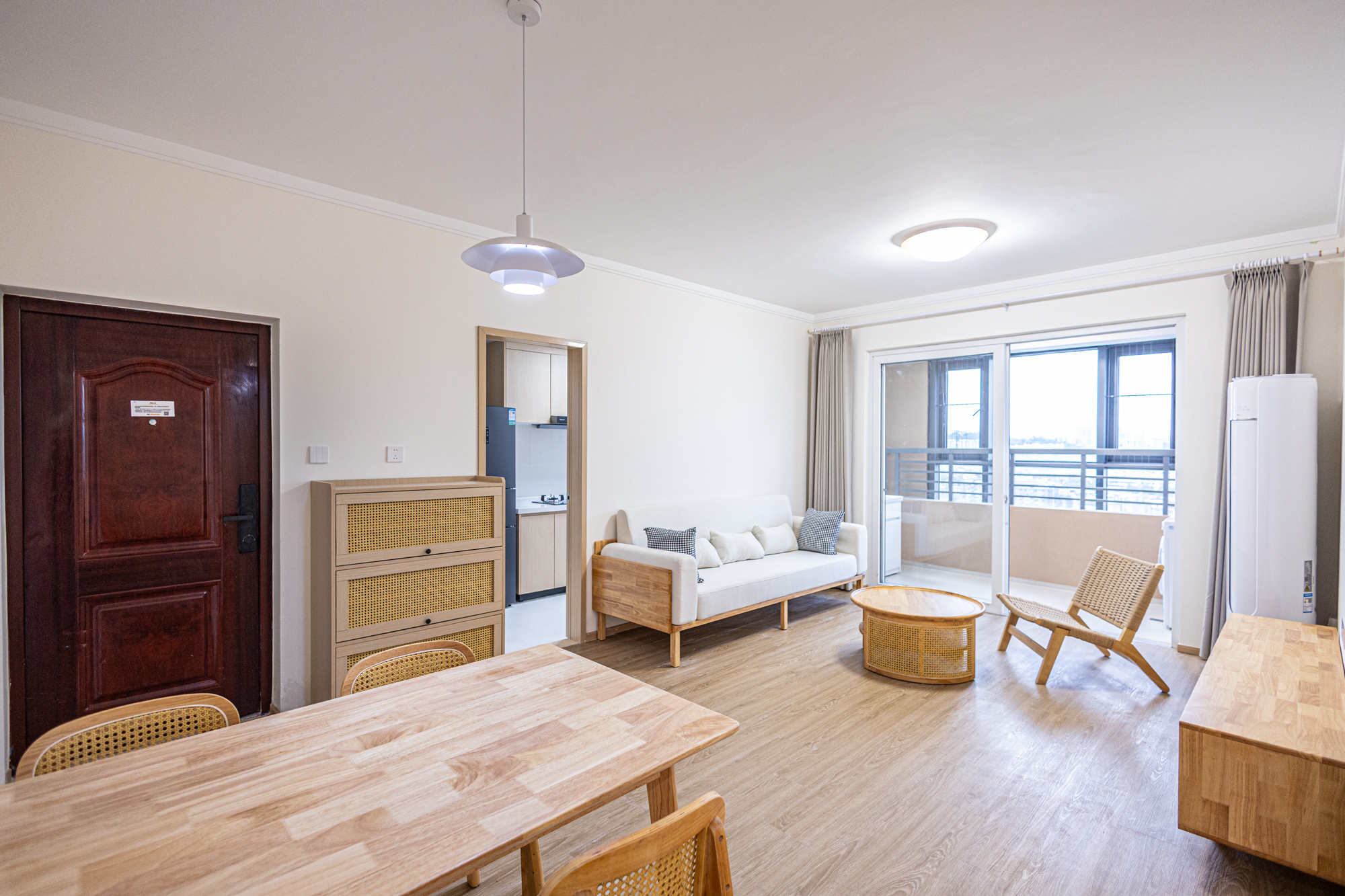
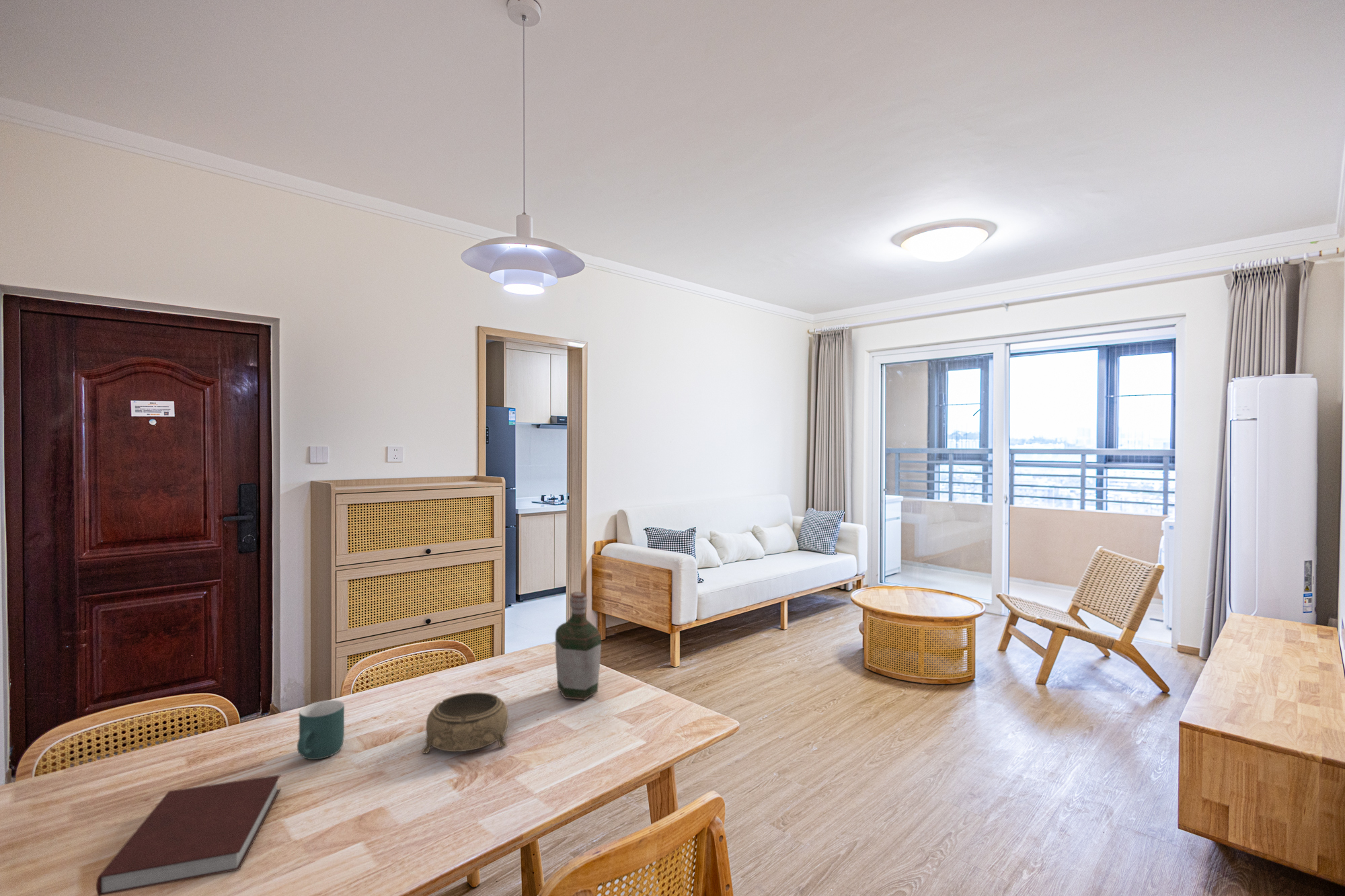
+ decorative bowl [421,692,509,754]
+ notebook [95,774,281,896]
+ mug [297,700,345,760]
+ bottle [555,591,602,701]
